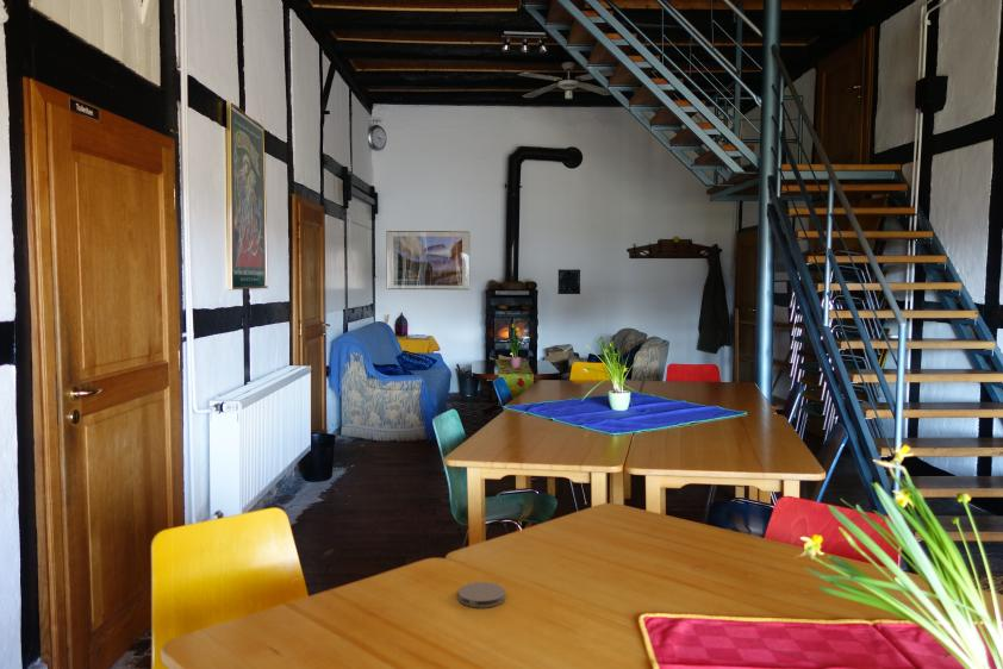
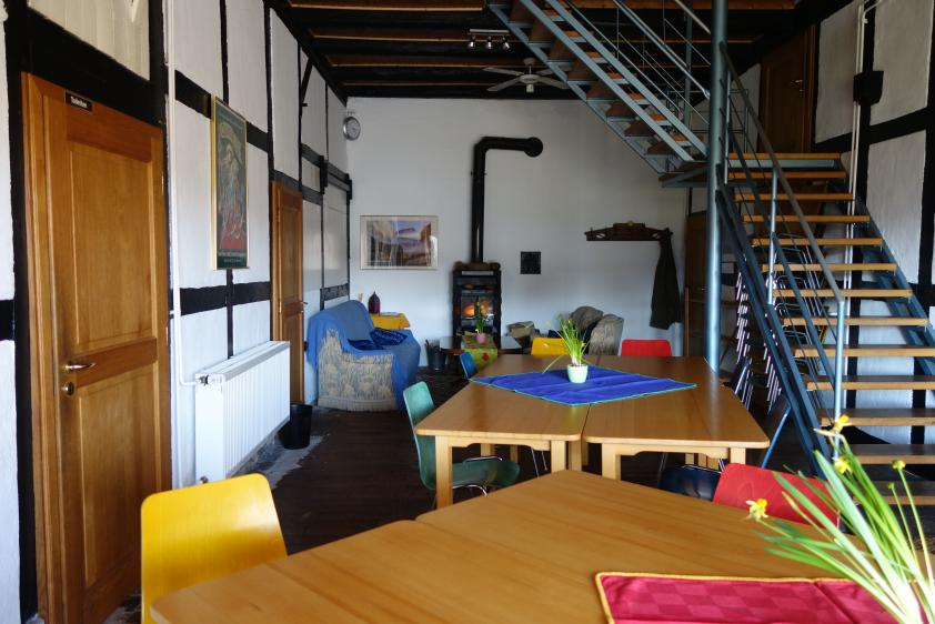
- coaster [457,581,506,608]
